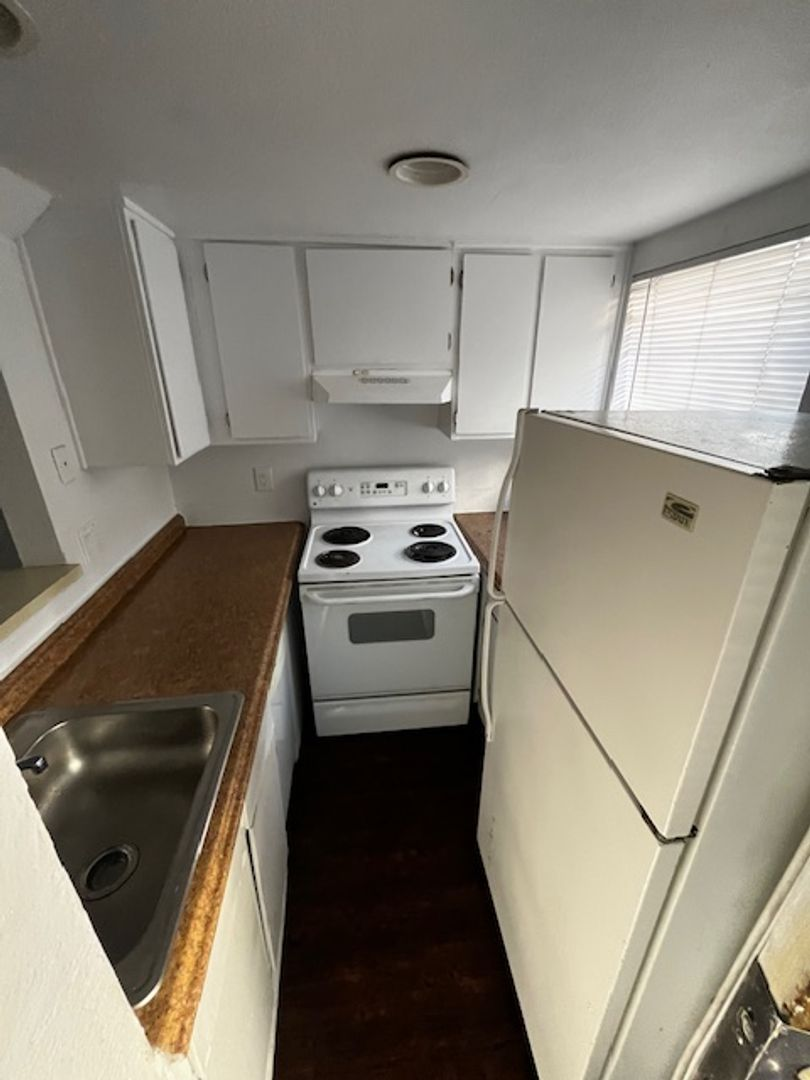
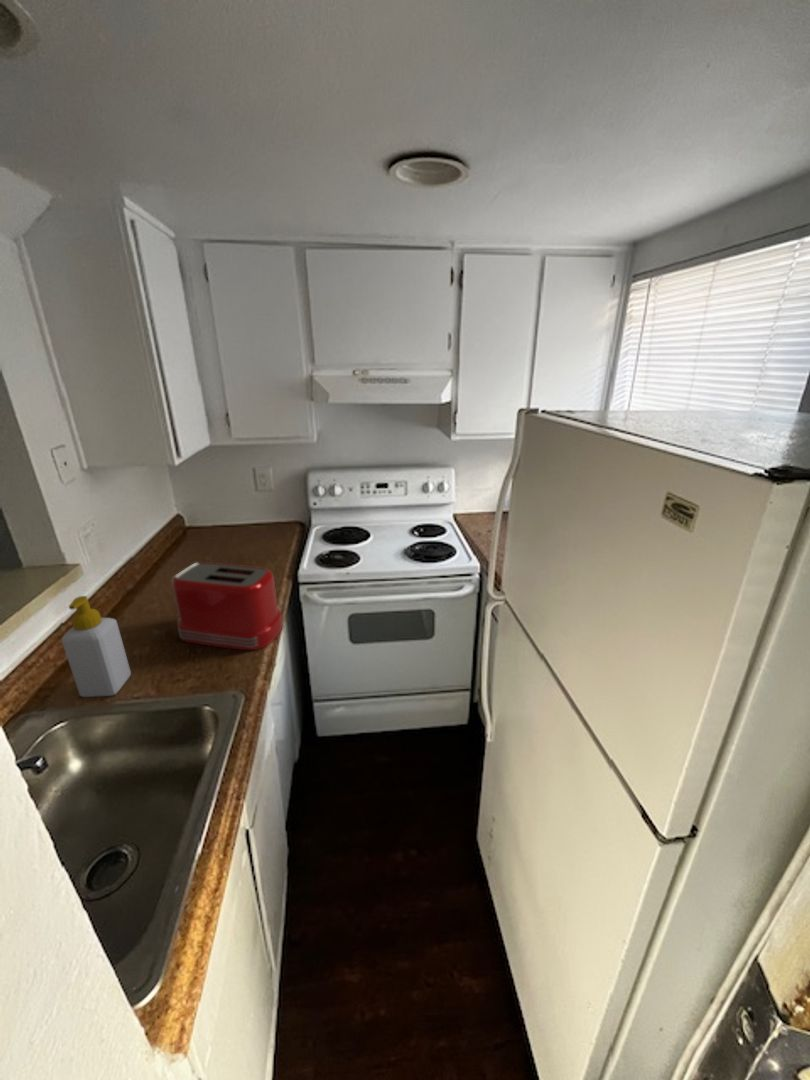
+ toaster [171,562,284,651]
+ soap bottle [61,595,132,698]
